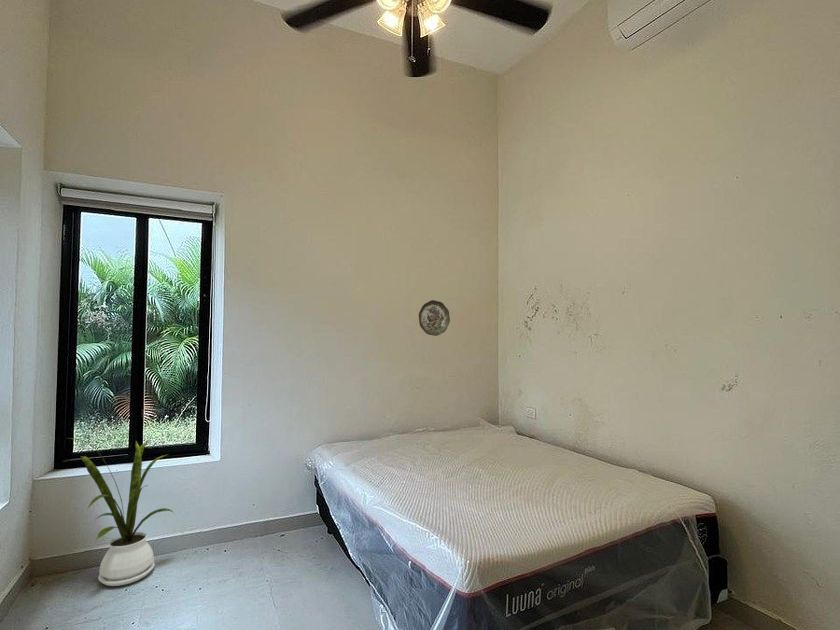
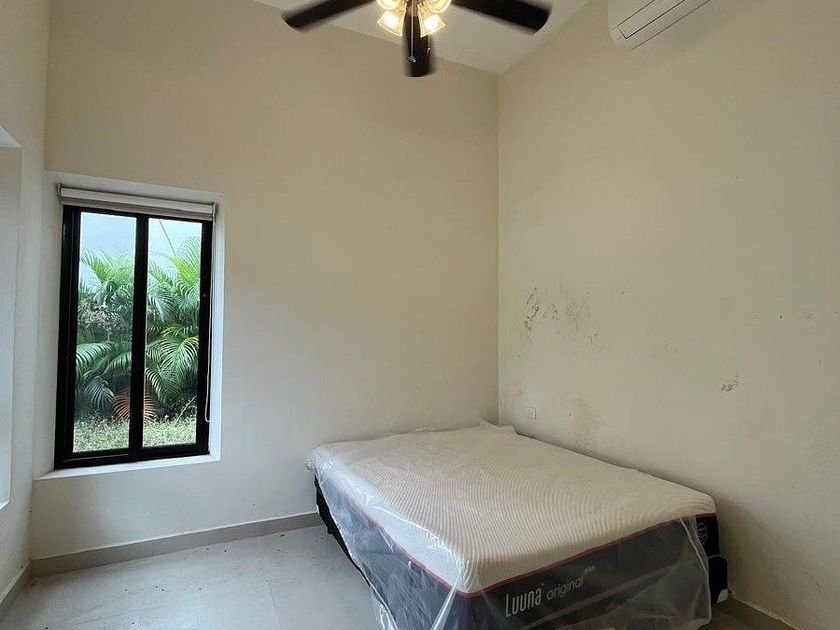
- house plant [67,437,175,587]
- decorative plate [418,299,451,337]
